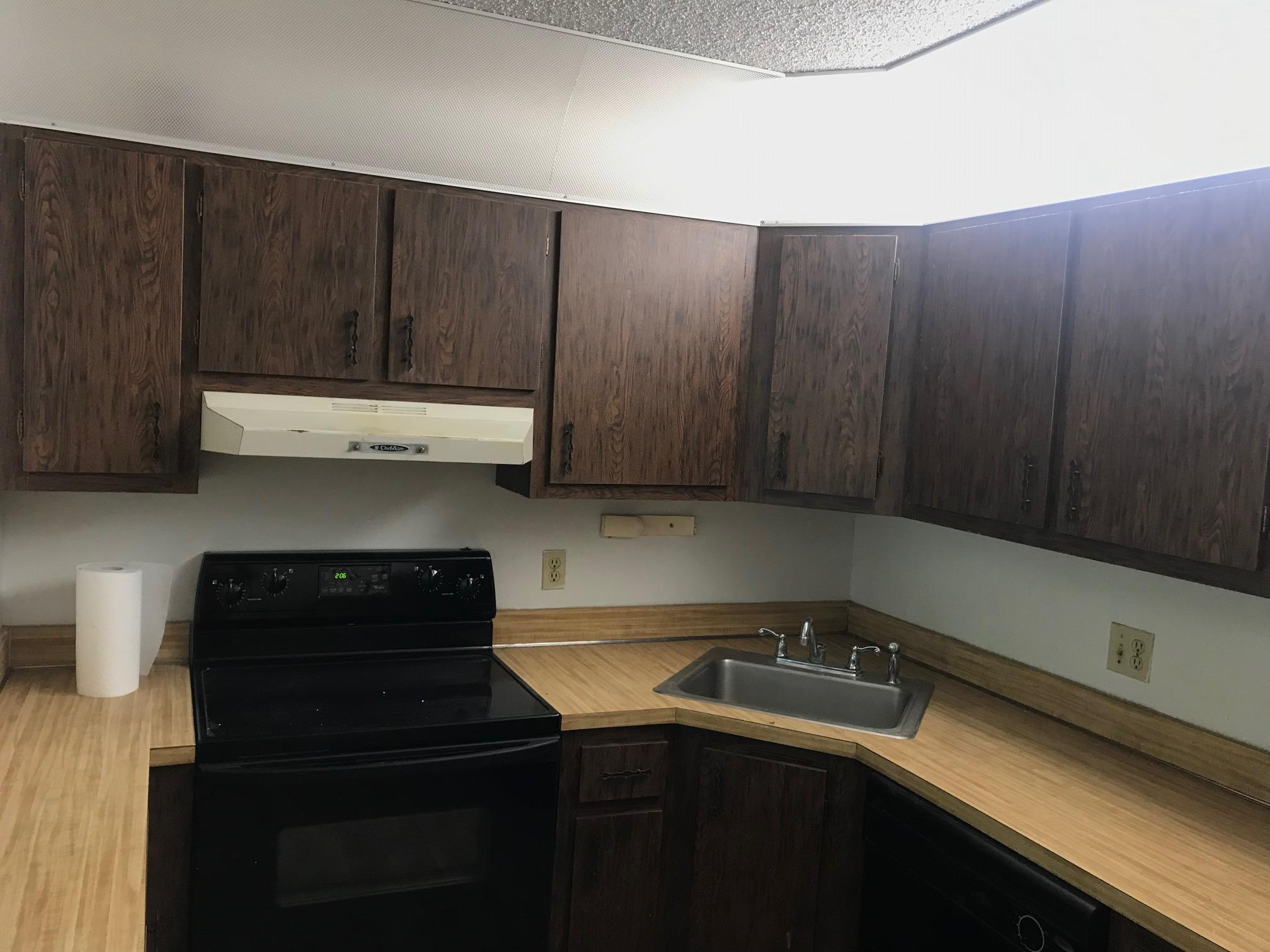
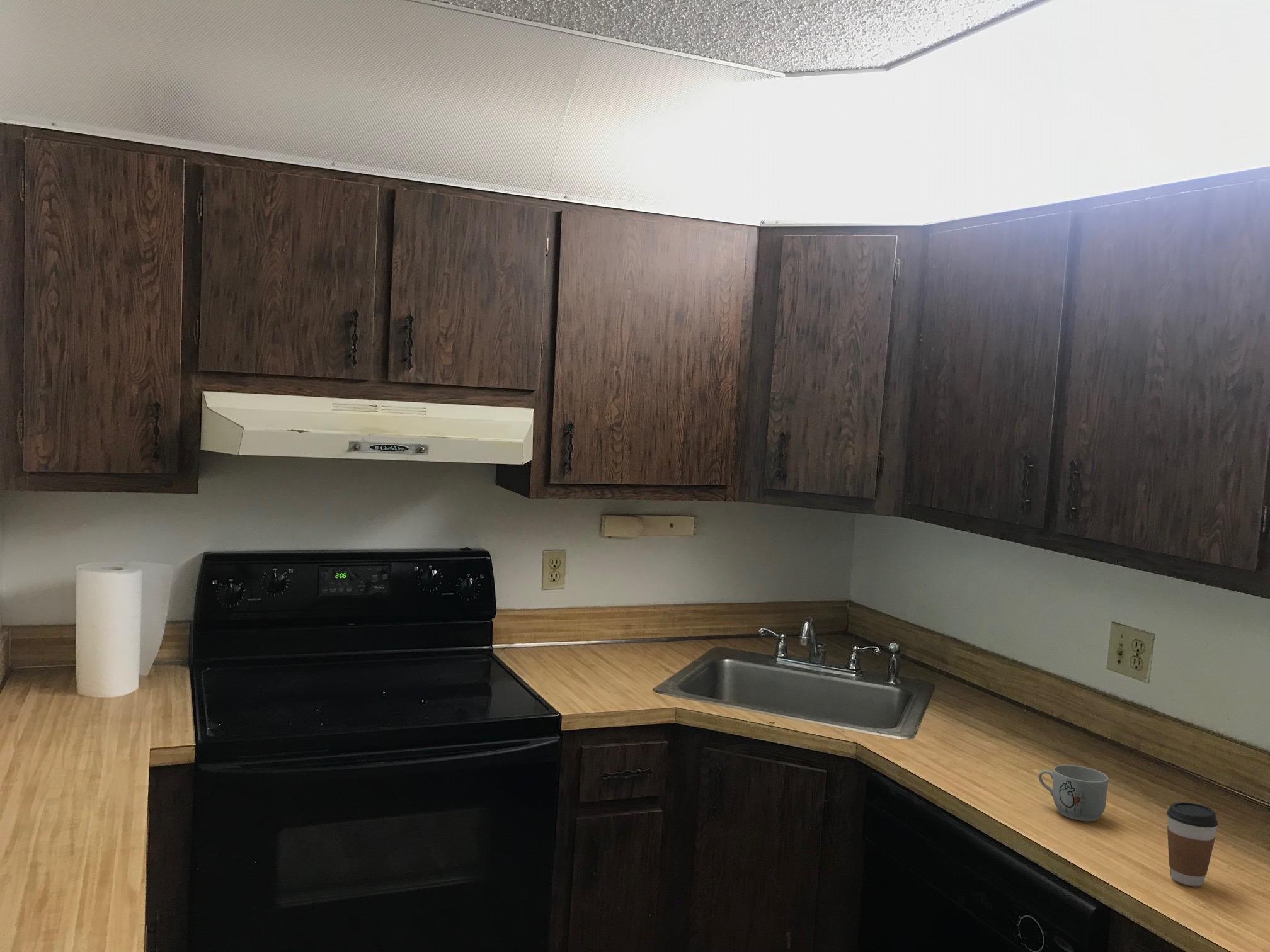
+ coffee cup [1166,802,1219,887]
+ mug [1038,764,1109,822]
